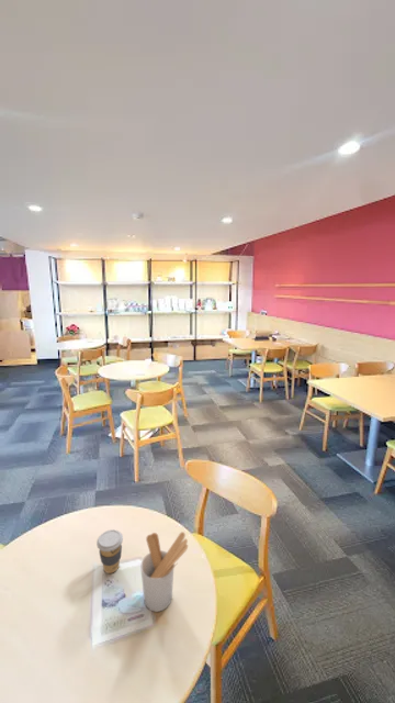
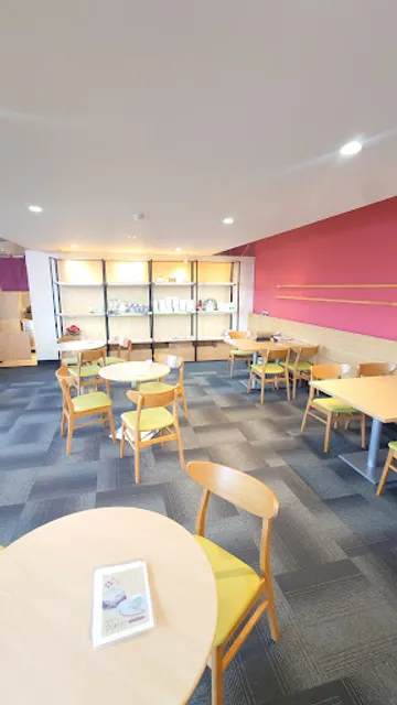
- utensil holder [139,531,189,613]
- coffee cup [95,528,124,574]
